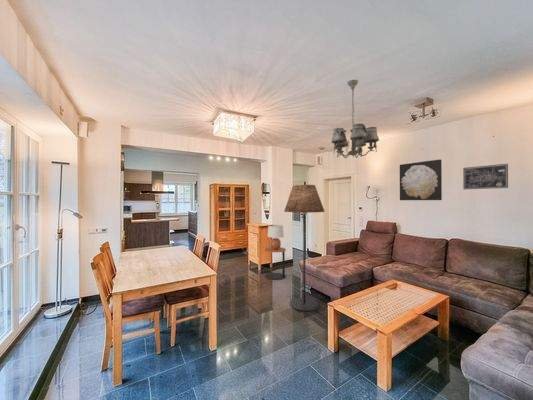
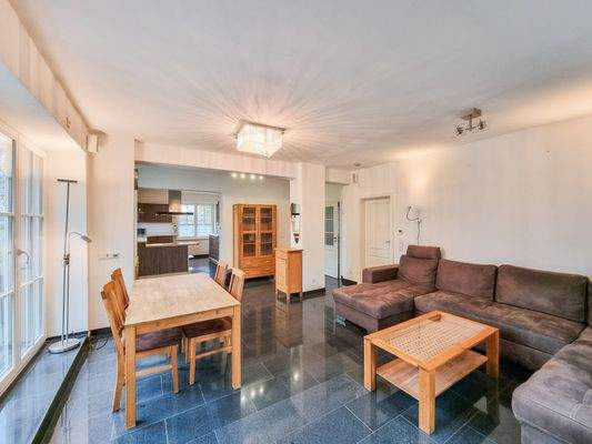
- wall art [462,163,509,190]
- floor lamp [283,184,326,312]
- wall art [399,158,443,201]
- chandelier [330,79,380,159]
- side table [264,246,287,281]
- lamp [267,224,285,250]
